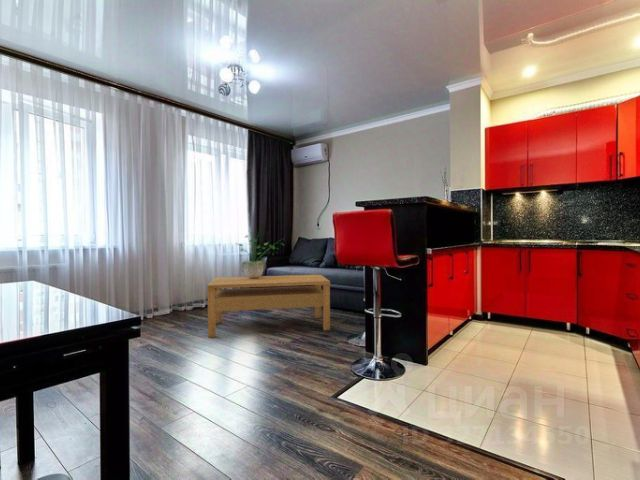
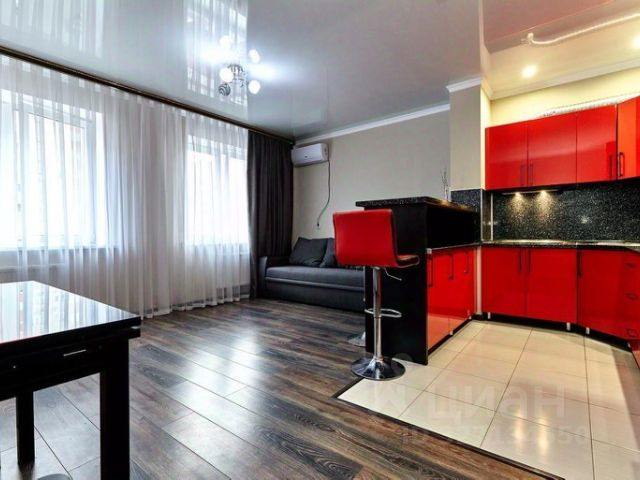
- coffee table [206,274,331,339]
- potted plant [237,229,285,278]
